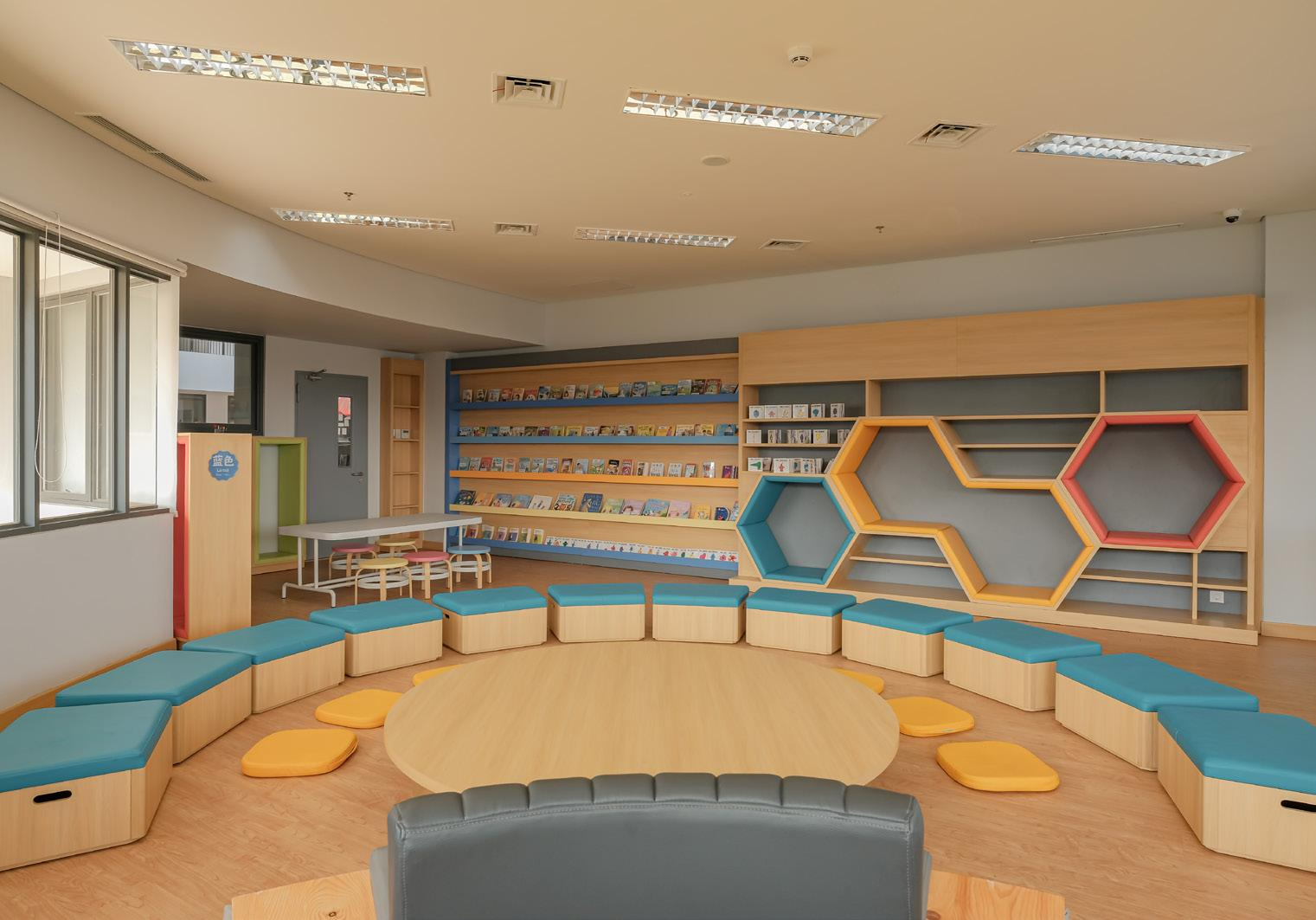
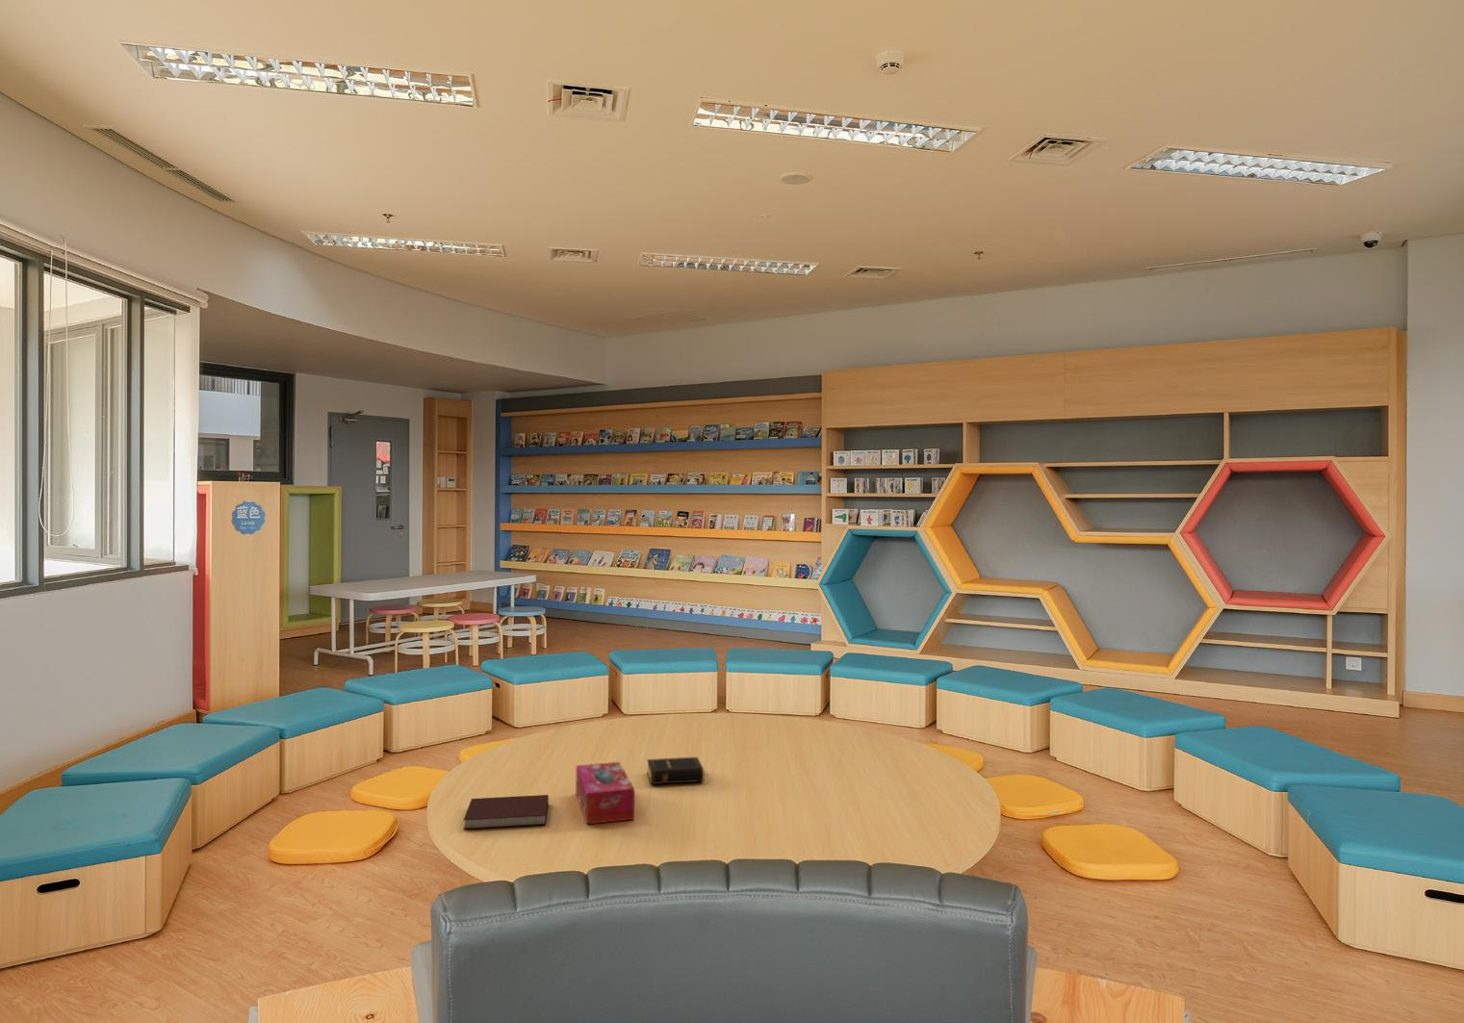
+ notebook [463,794,550,831]
+ tissue box [575,762,635,826]
+ book [646,756,709,785]
